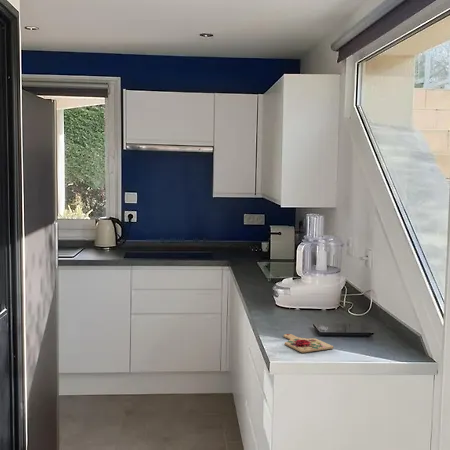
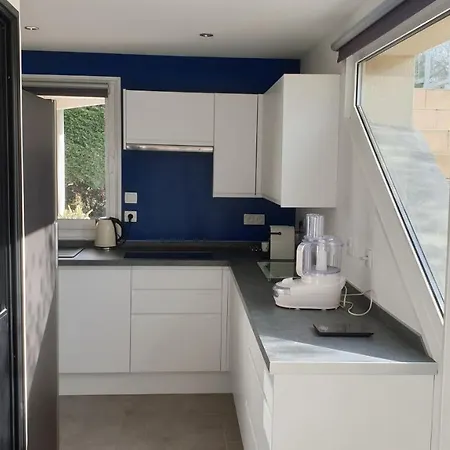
- cutting board [283,333,334,353]
